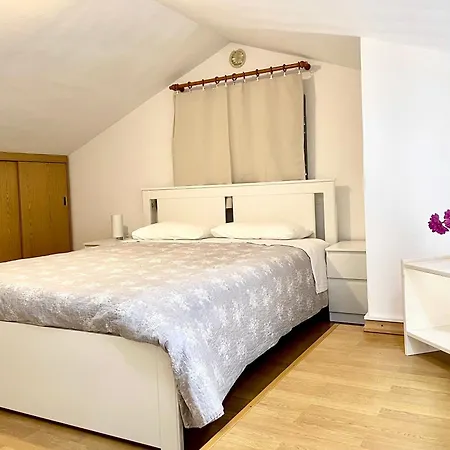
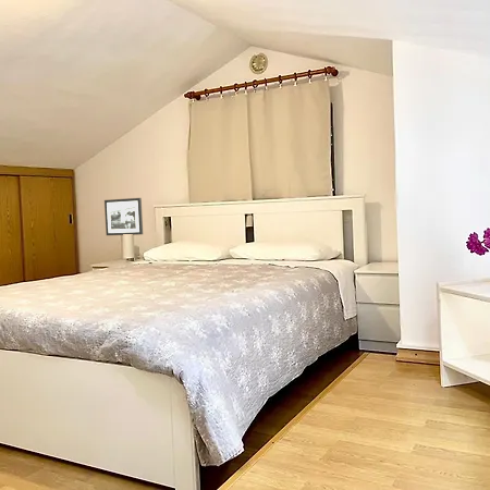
+ picture frame [103,197,144,236]
